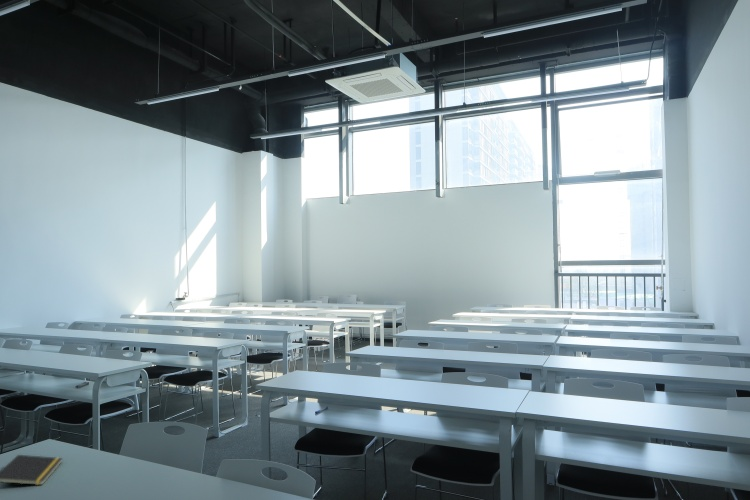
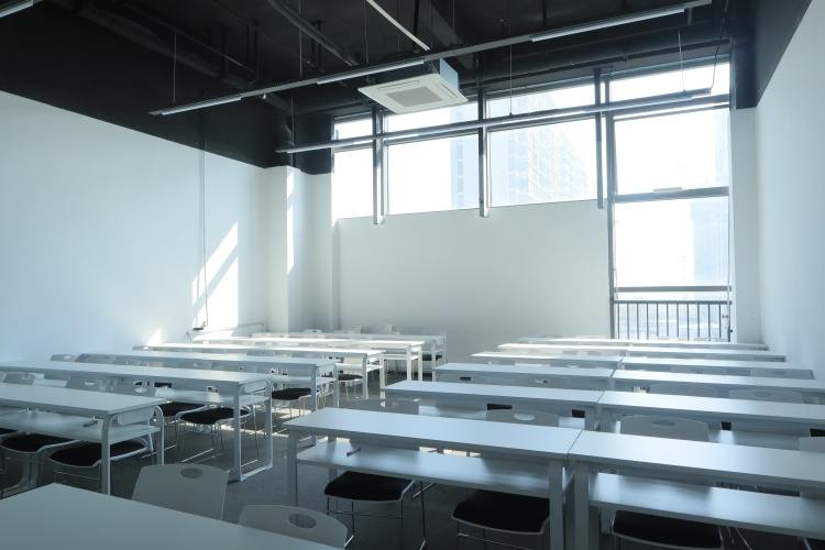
- notepad [0,454,64,486]
